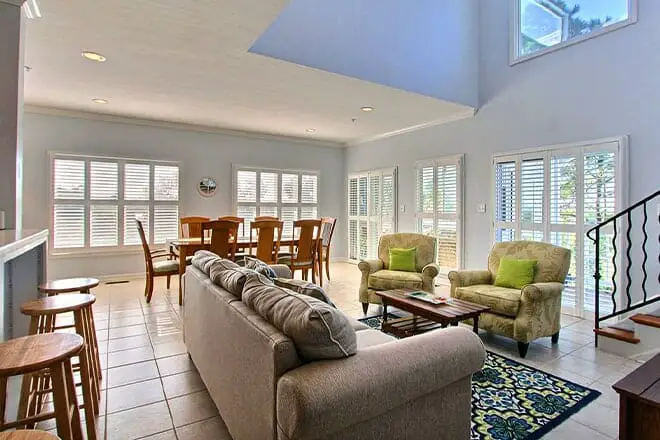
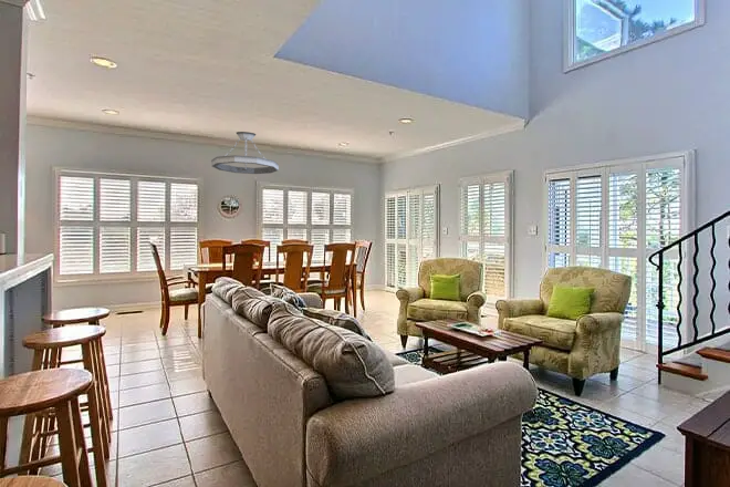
+ chandelier [210,131,280,175]
